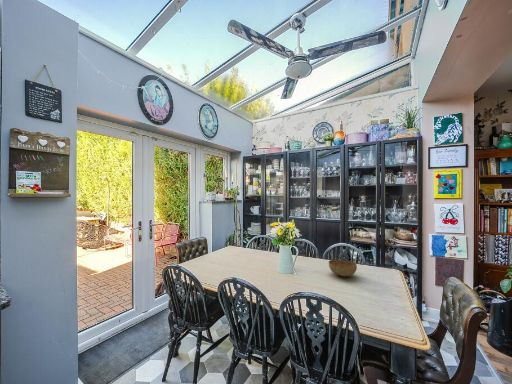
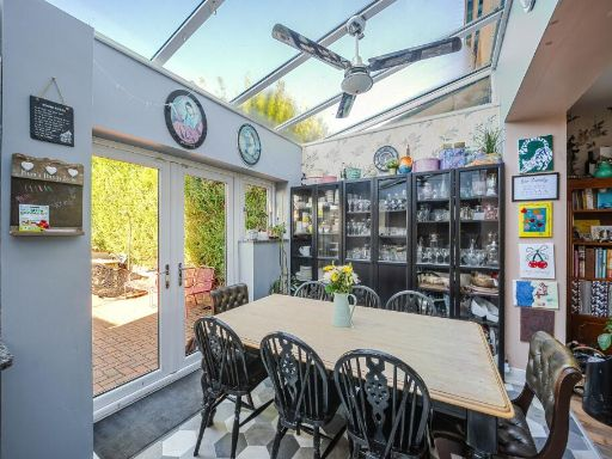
- bowl [328,259,358,277]
